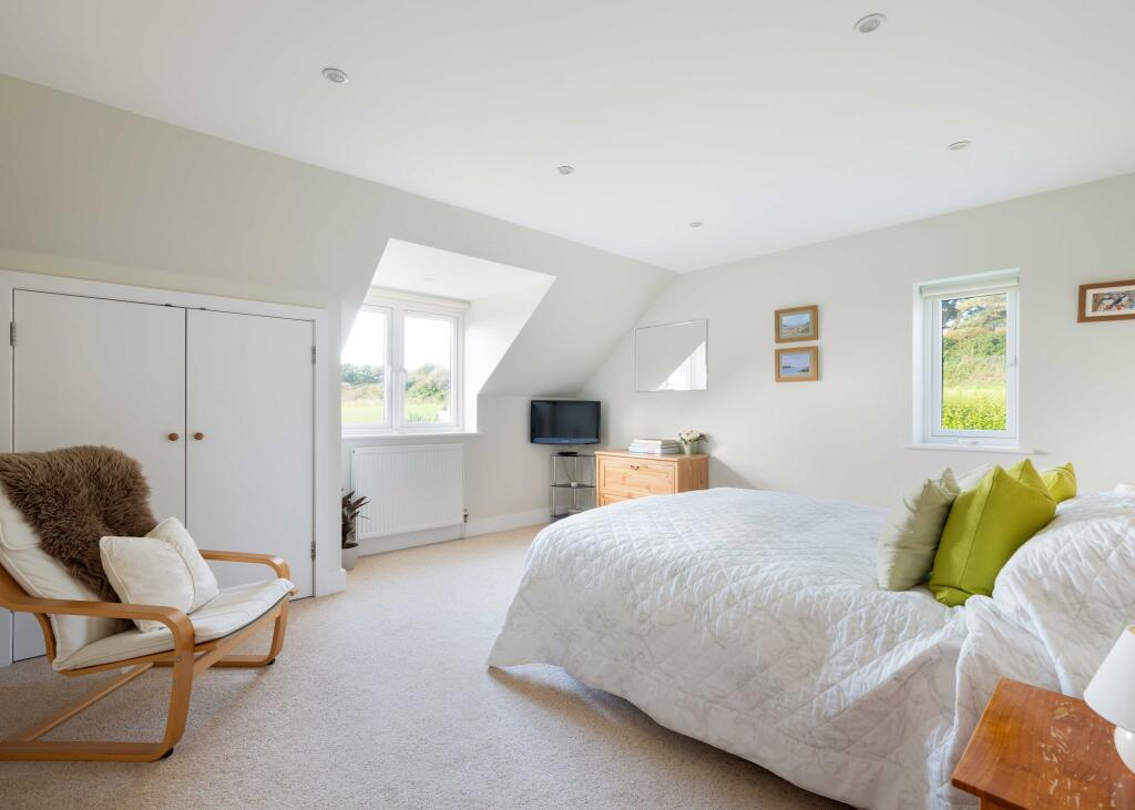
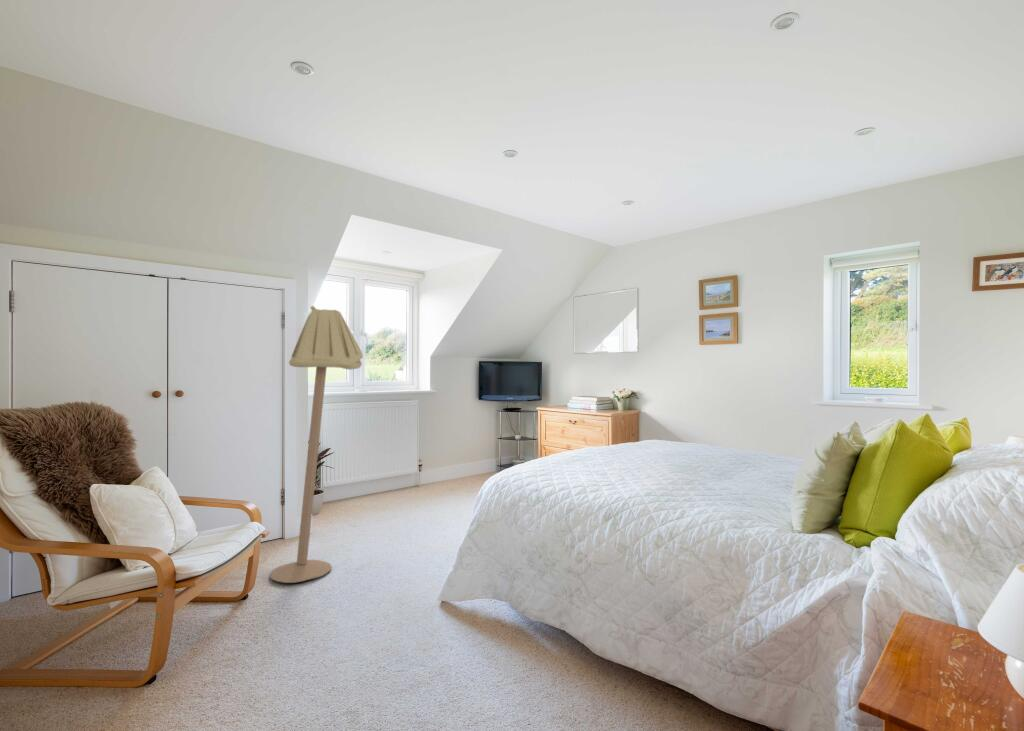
+ floor lamp [269,305,364,584]
